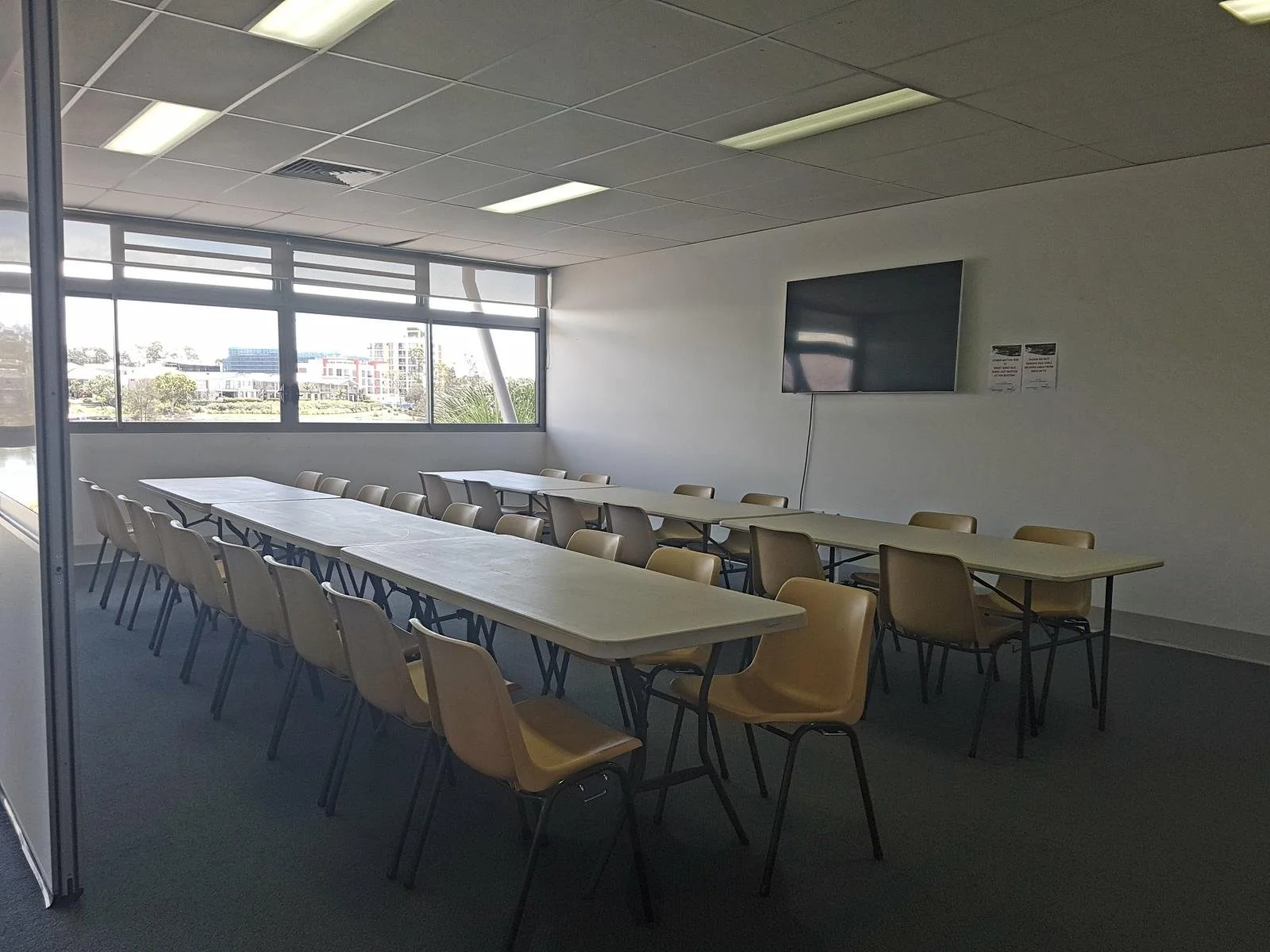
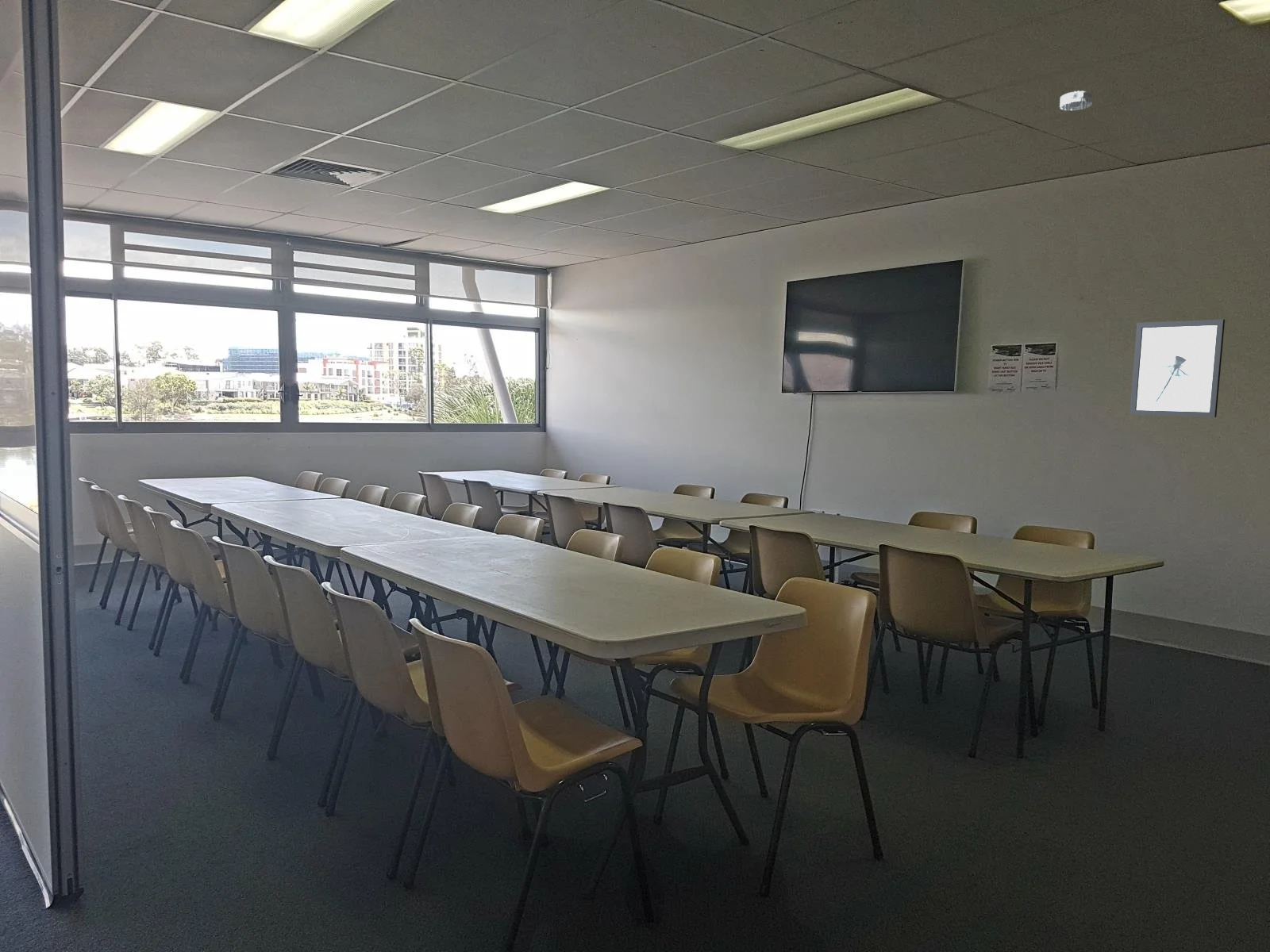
+ smoke detector [1059,90,1093,111]
+ wall art [1129,319,1226,418]
